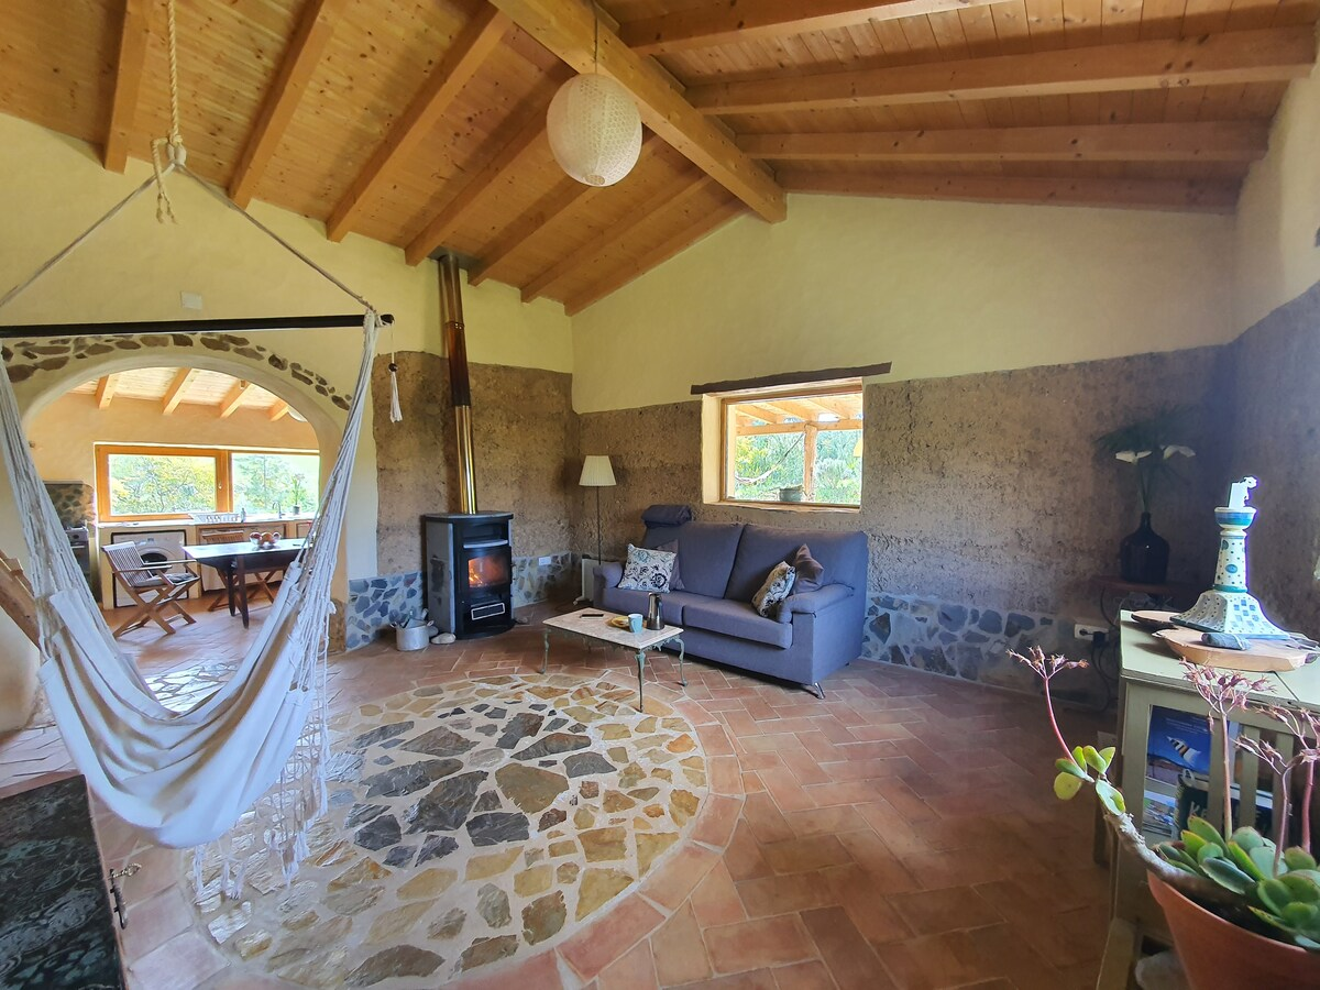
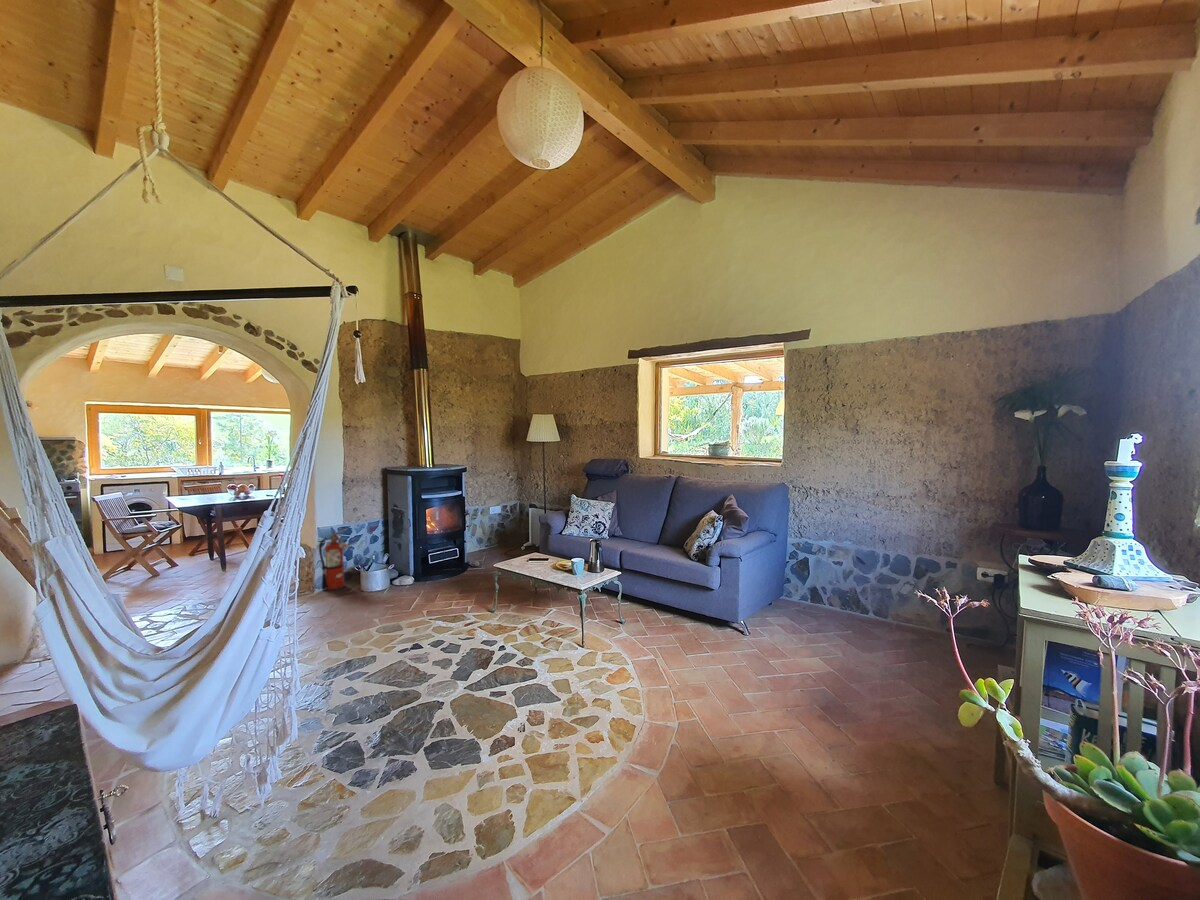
+ fire extinguisher [318,527,353,591]
